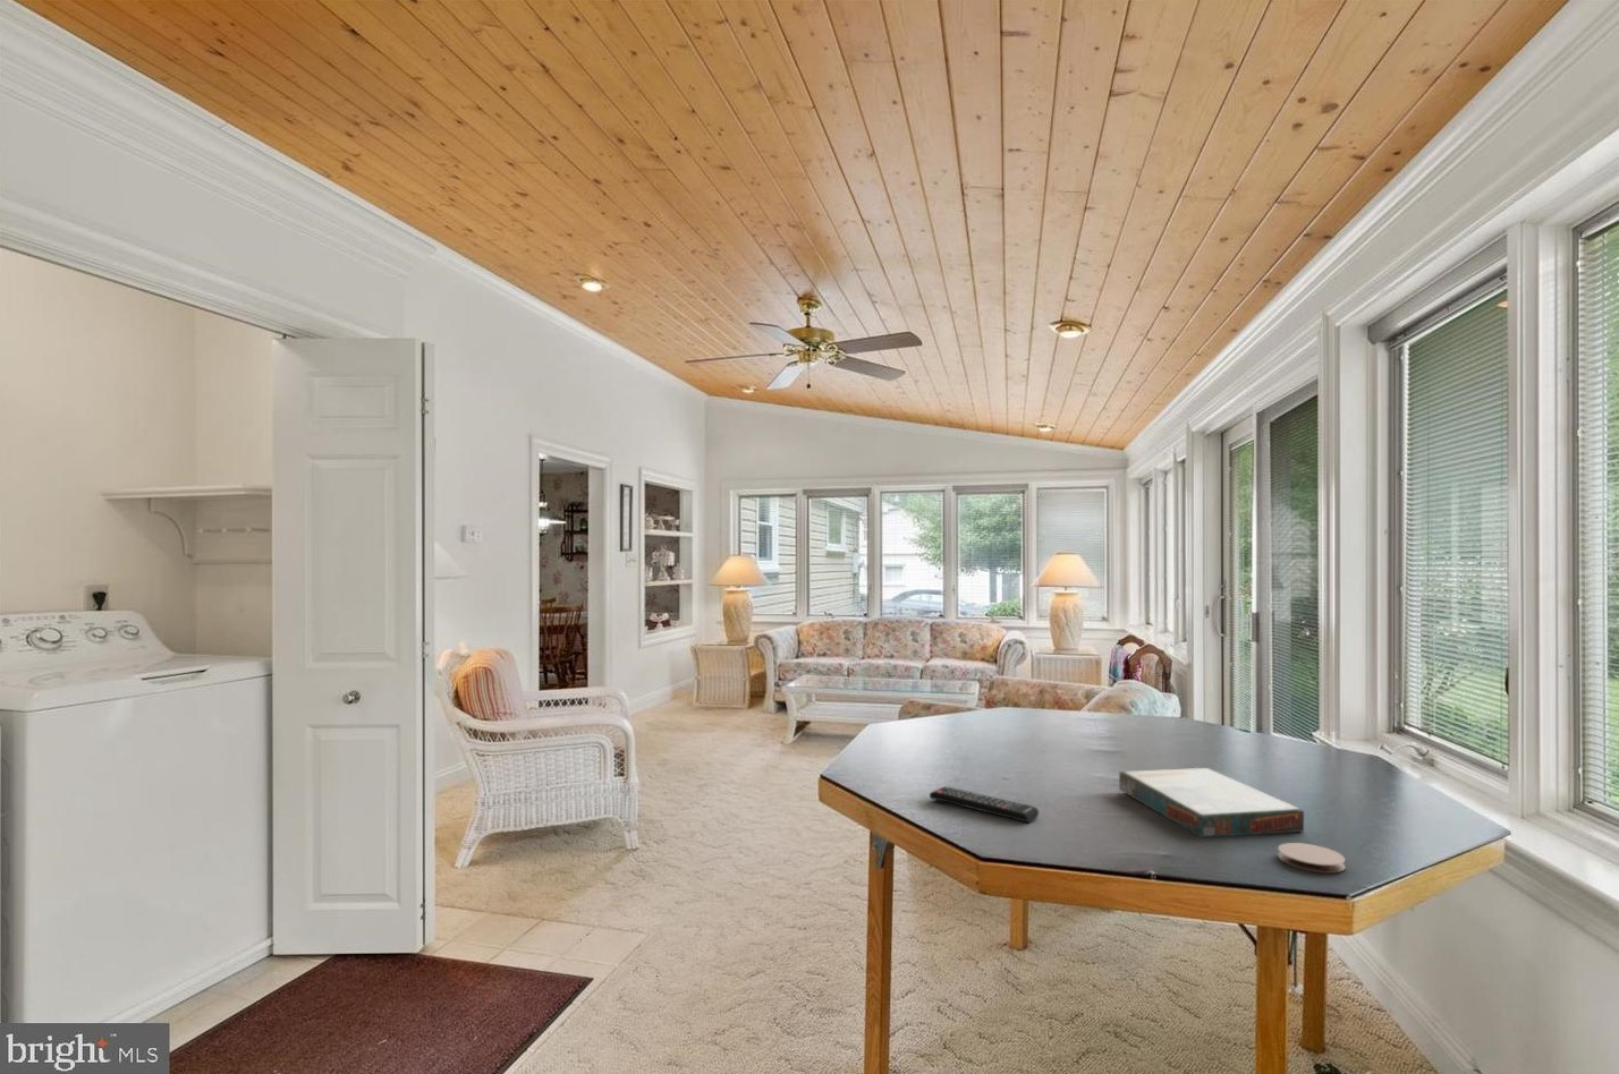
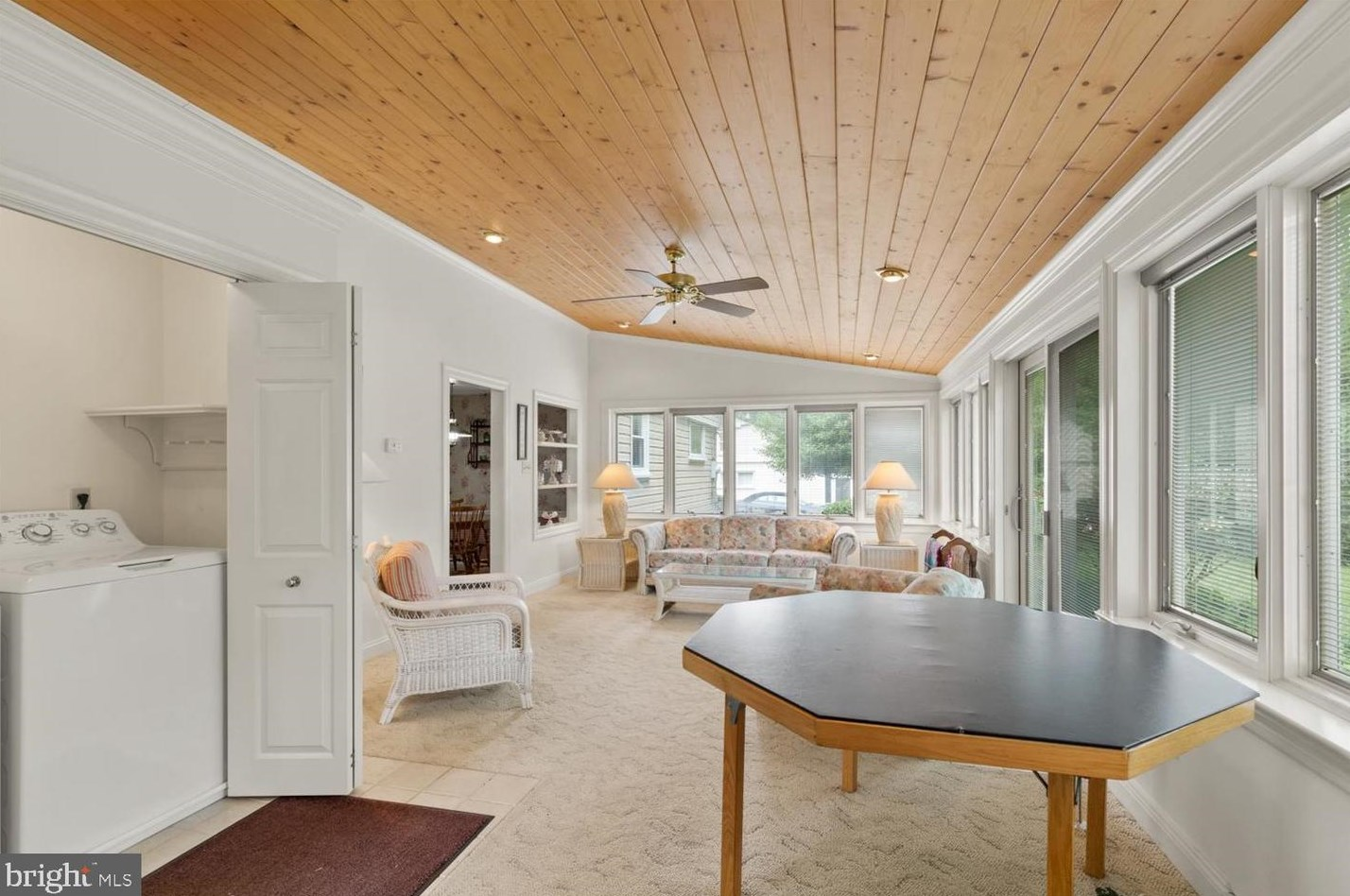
- coaster [1276,841,1347,875]
- board game [1118,767,1305,838]
- remote control [928,785,1040,823]
